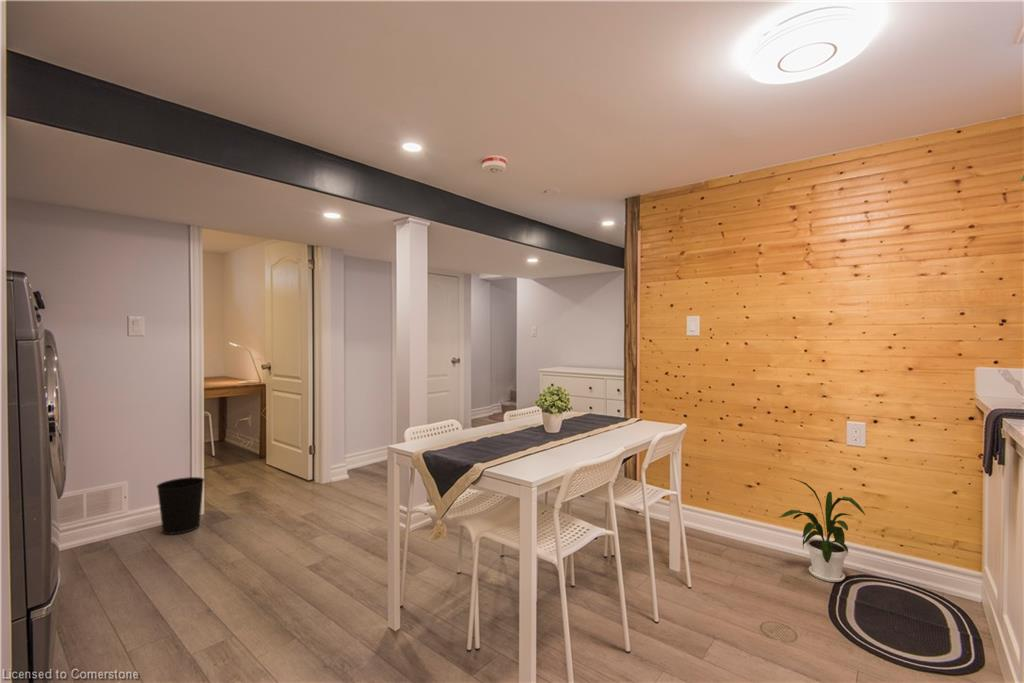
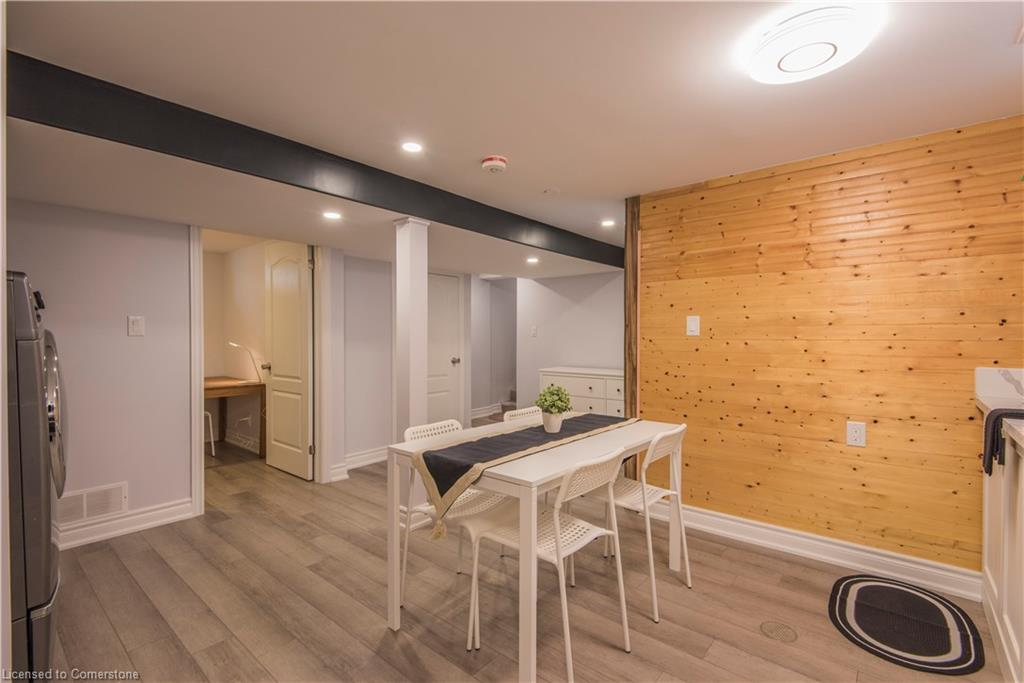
- wastebasket [155,476,205,536]
- house plant [779,477,866,583]
